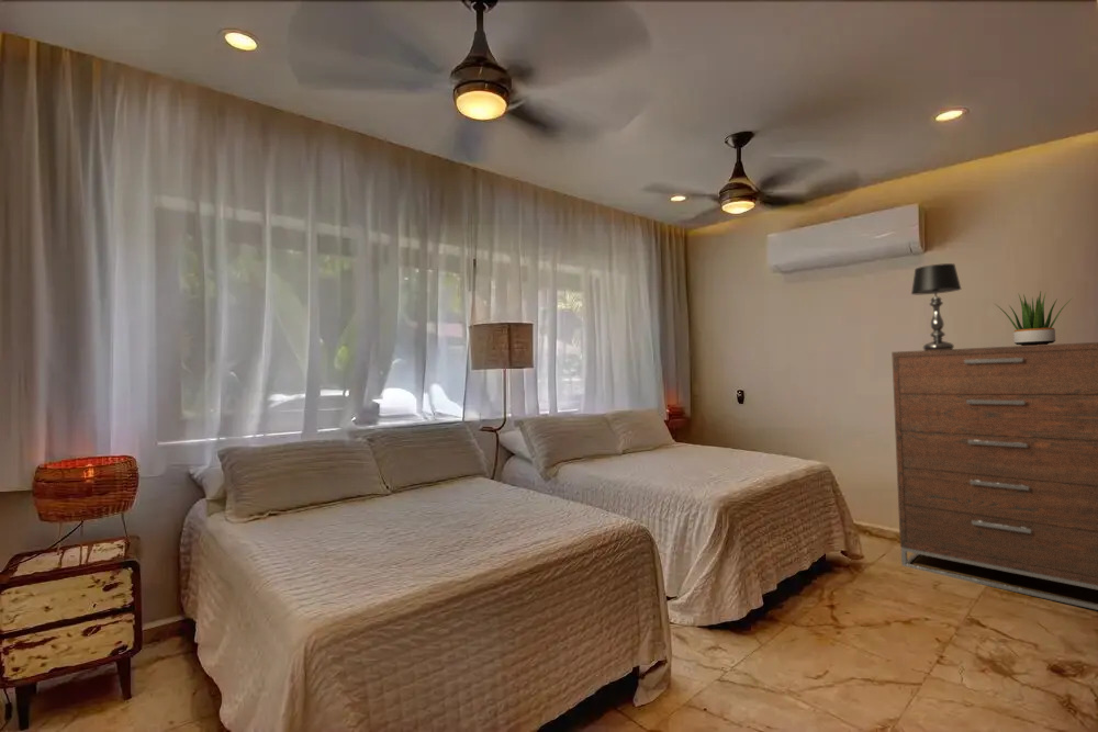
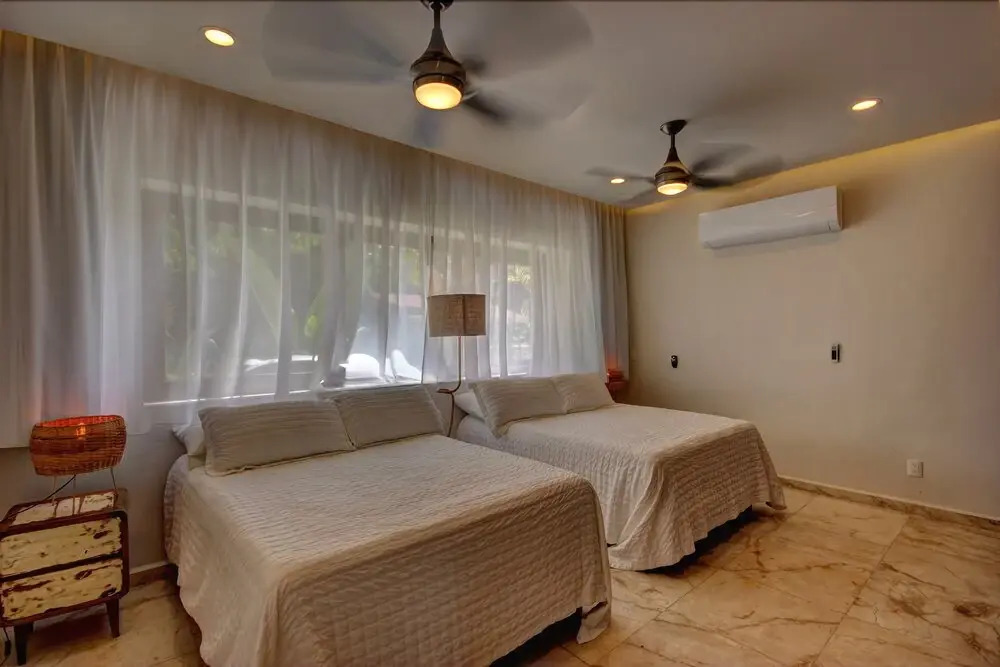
- potted plant [993,291,1074,346]
- table lamp [910,262,962,350]
- dresser [890,341,1098,611]
